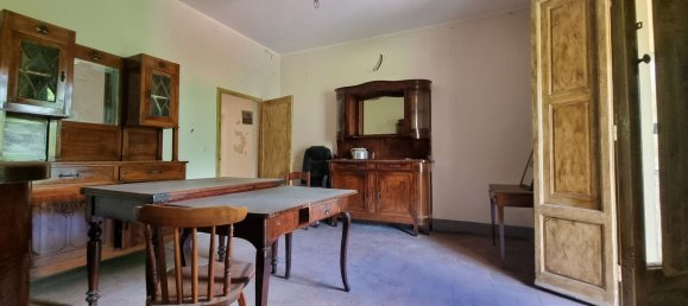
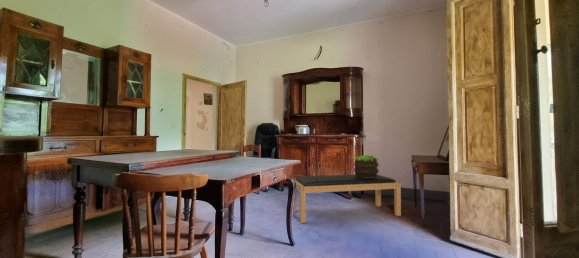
+ potted plant [353,154,380,178]
+ bench [292,174,402,224]
